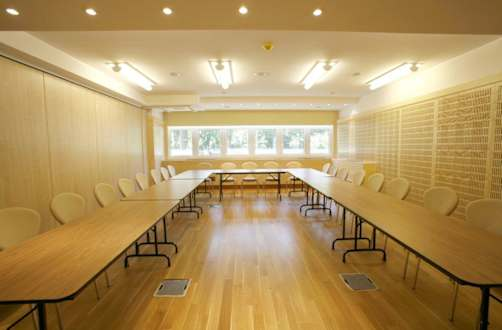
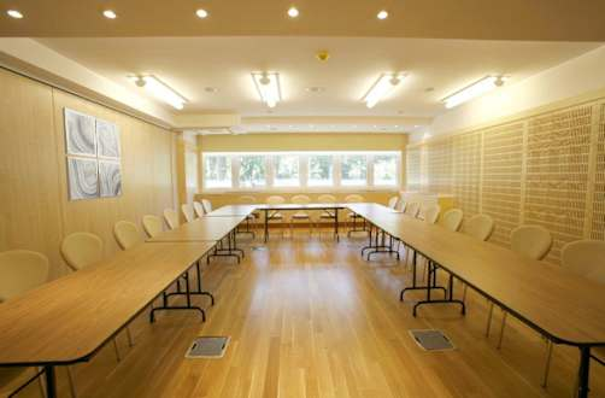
+ wall art [61,106,123,203]
